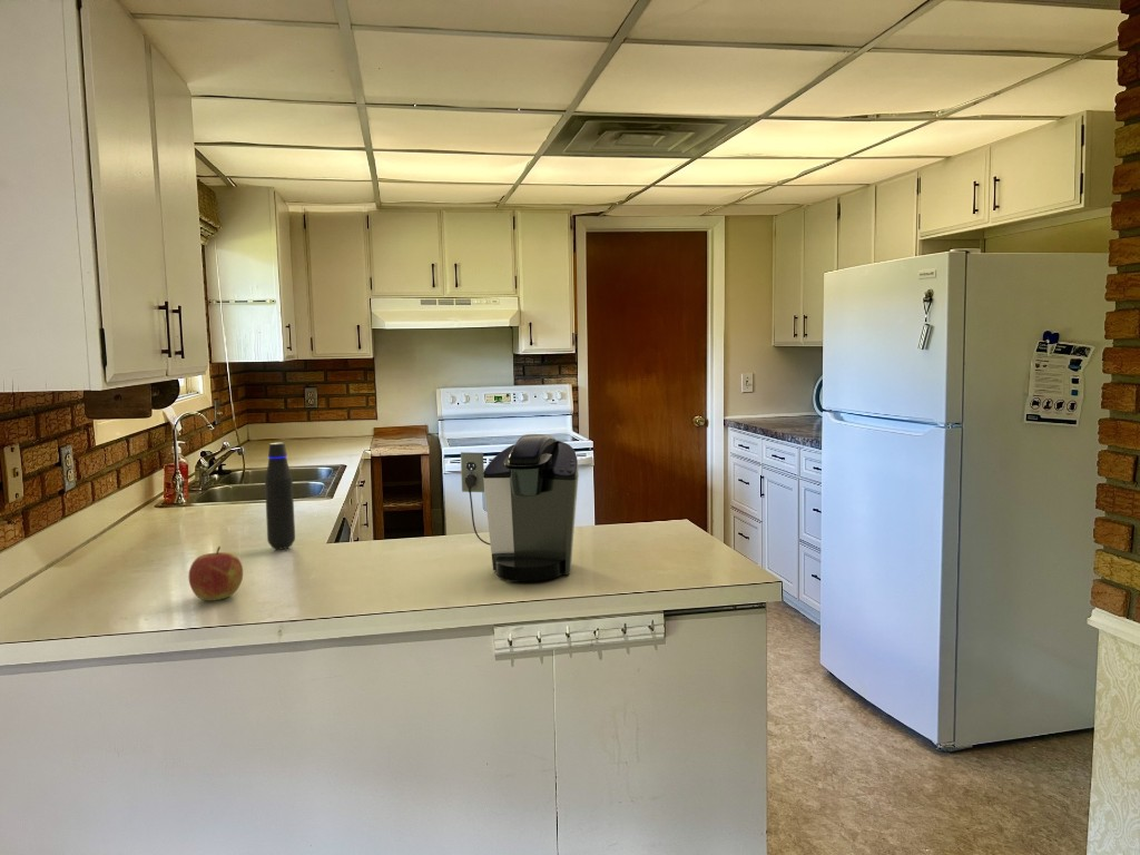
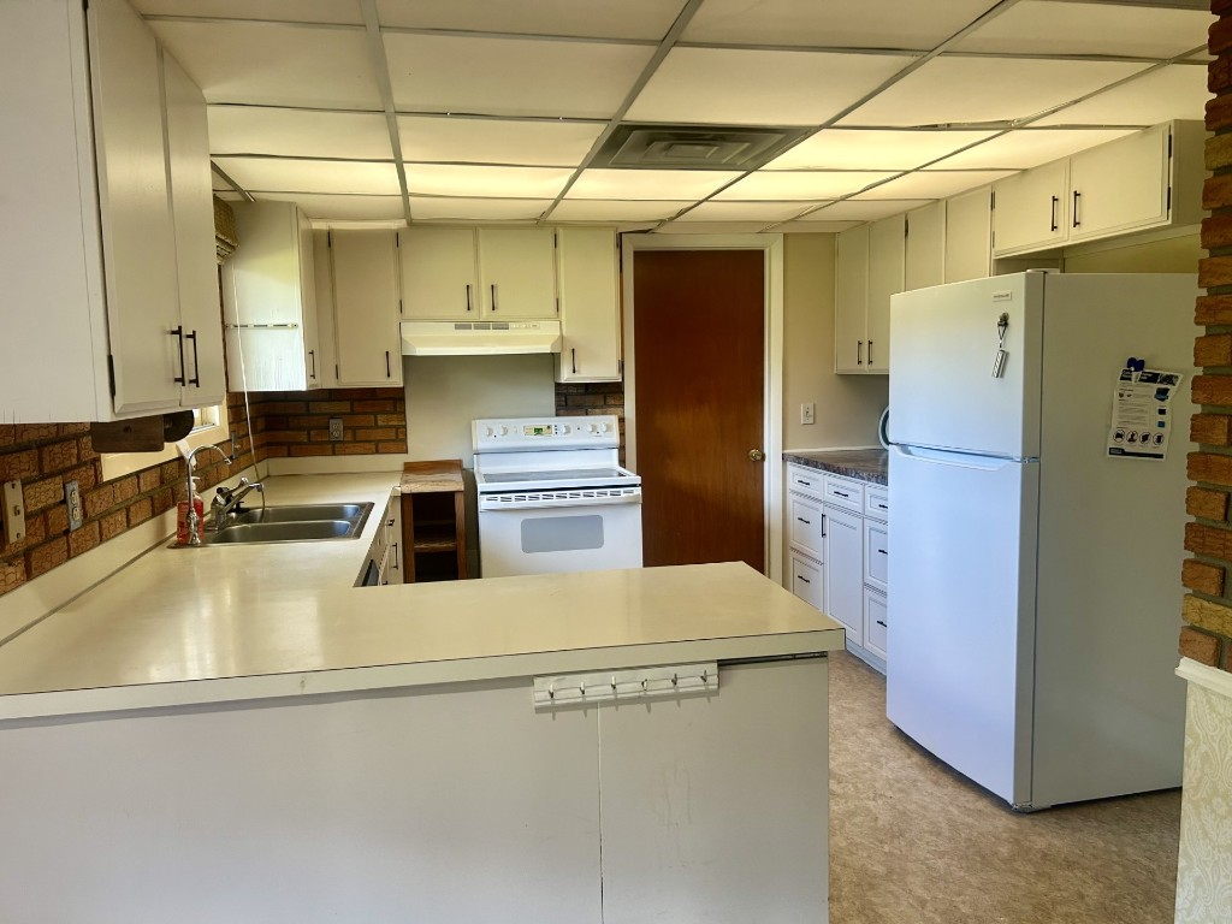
- apple [188,546,244,601]
- coffee maker [460,433,580,582]
- water bottle [264,442,296,551]
